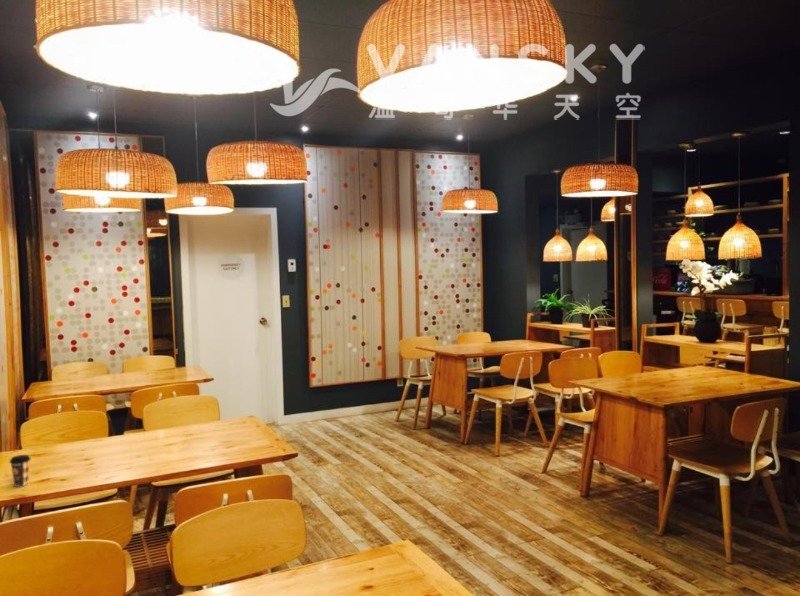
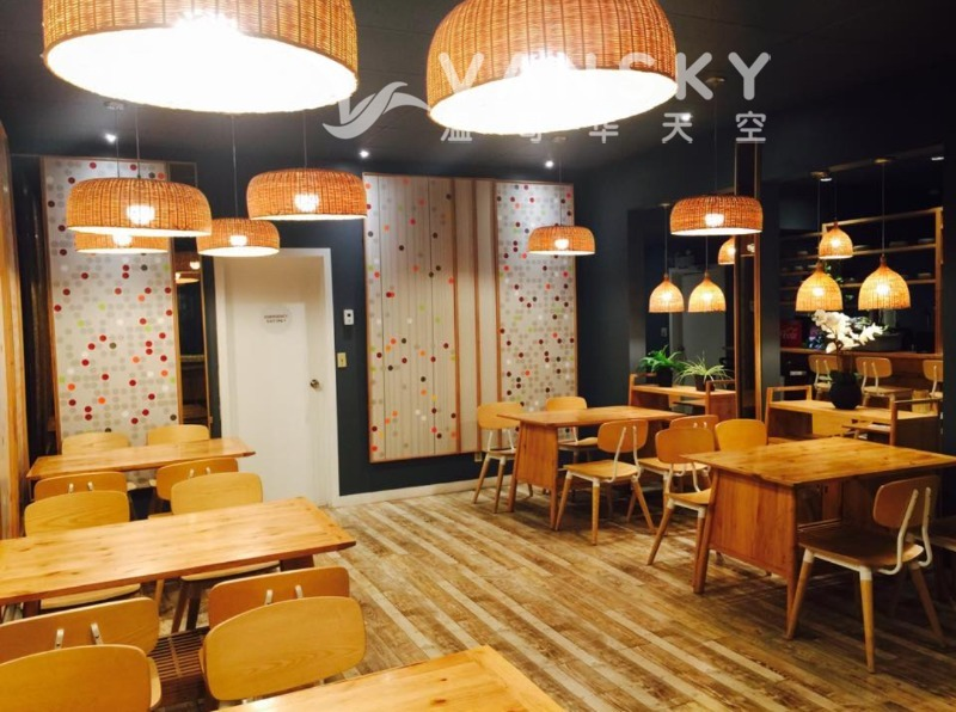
- coffee cup [9,454,32,488]
